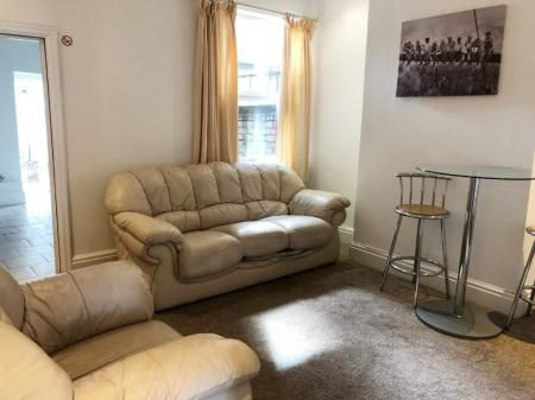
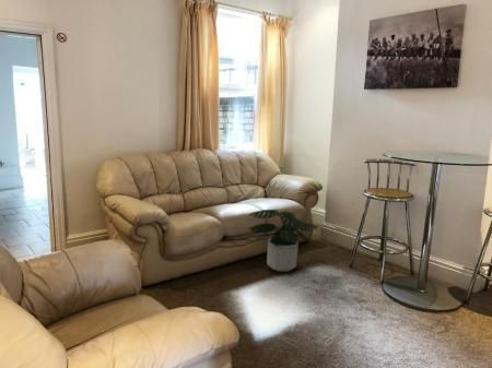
+ potted plant [248,209,319,273]
